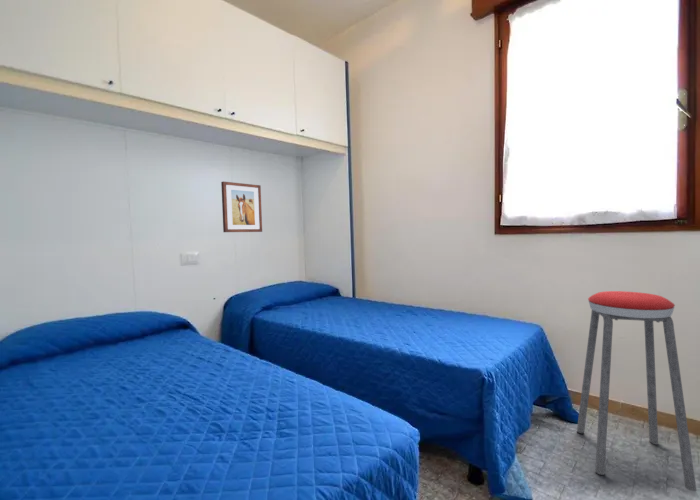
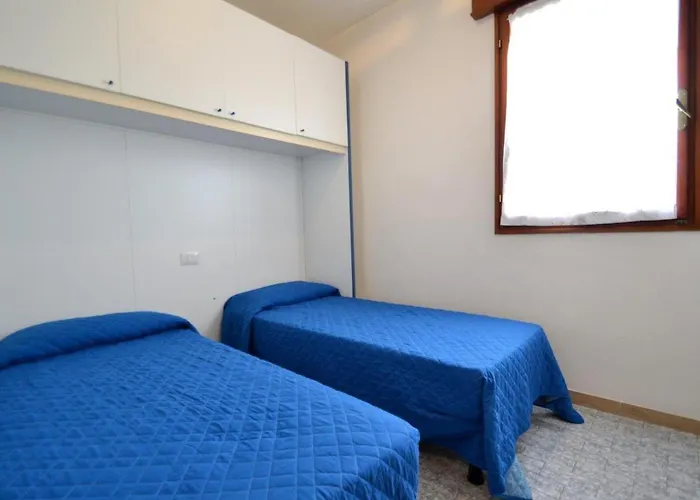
- wall art [220,180,263,233]
- music stool [576,290,697,492]
